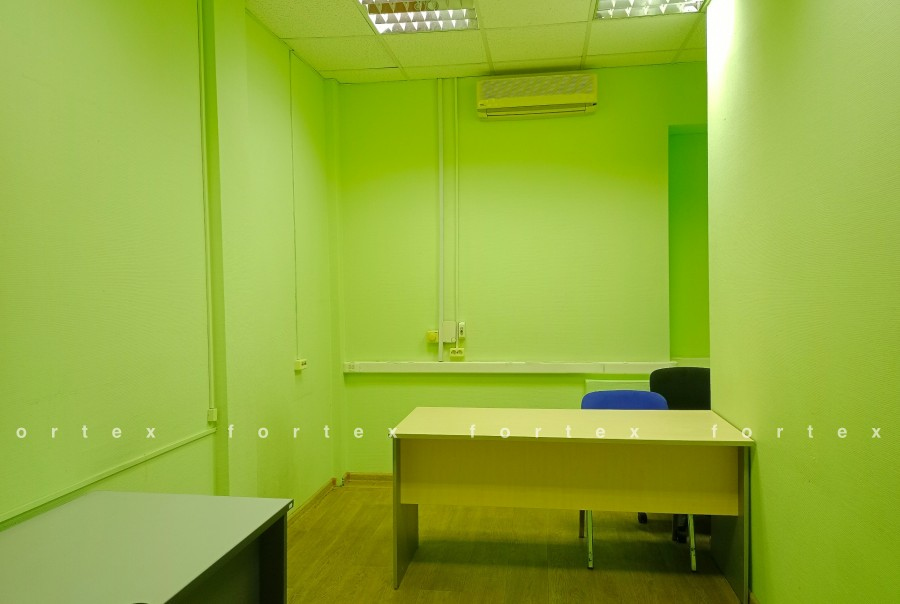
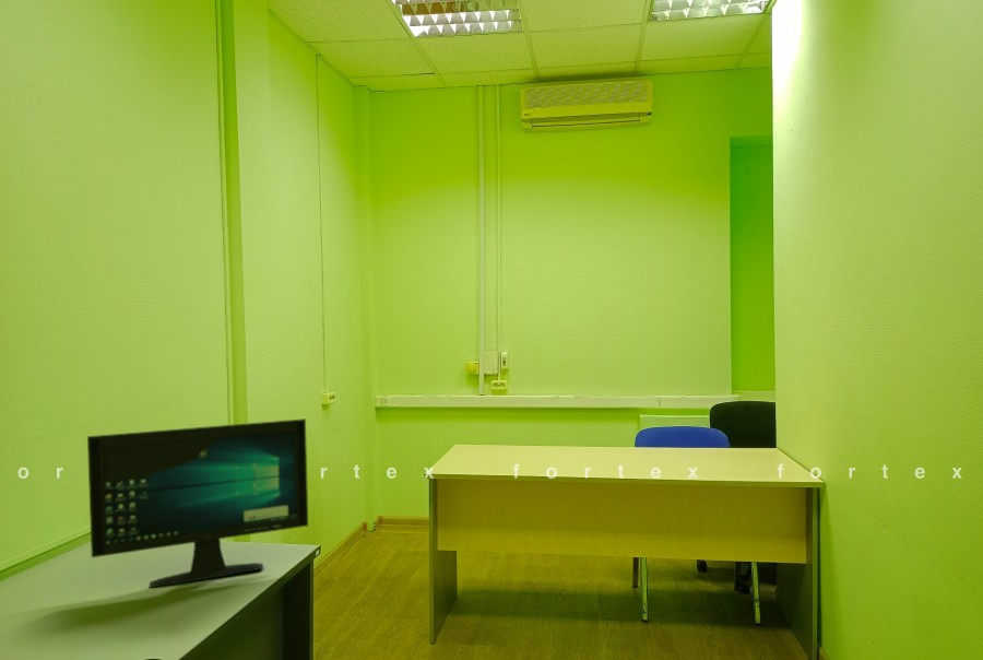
+ computer monitor [86,417,309,589]
